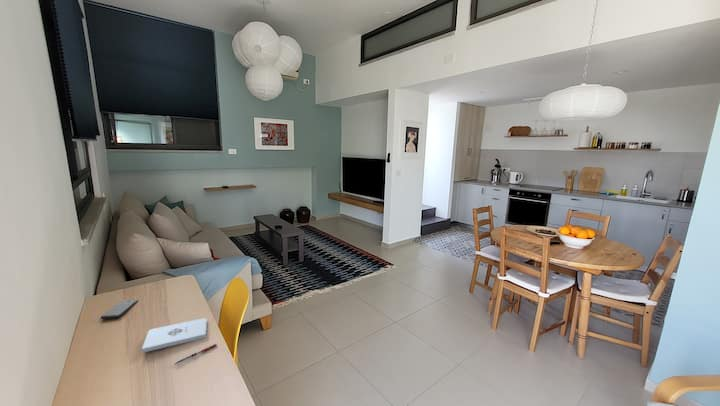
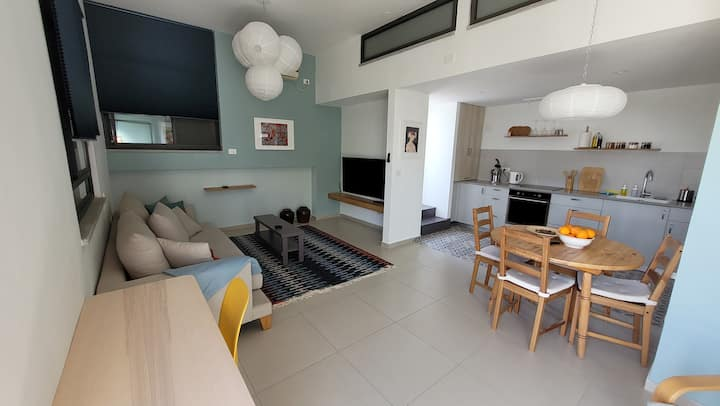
- notepad [141,317,208,354]
- smartphone [100,299,139,320]
- pen [174,343,218,365]
